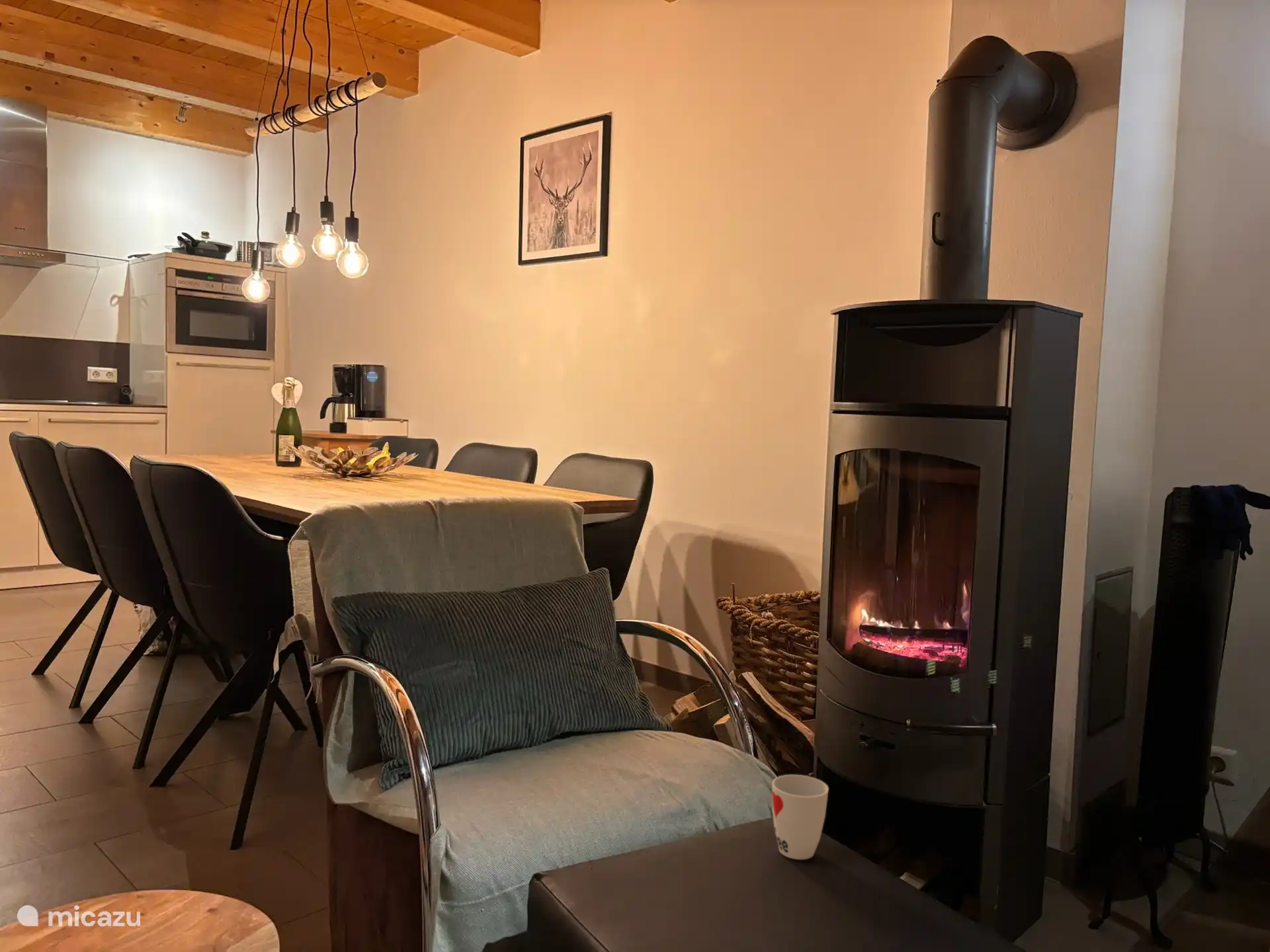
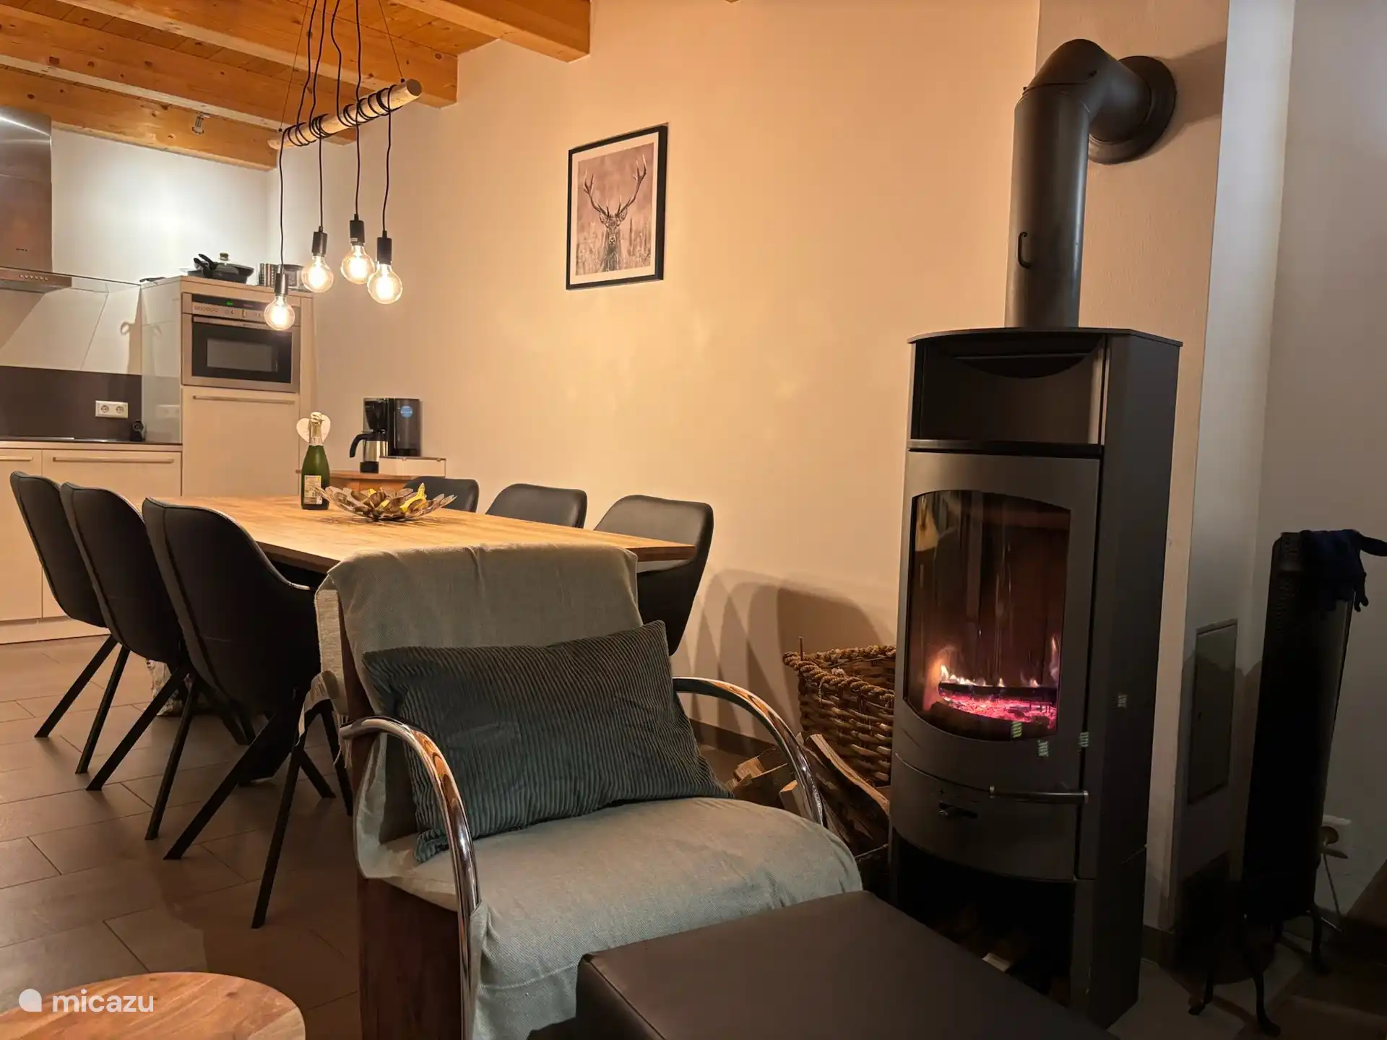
- cup [772,774,829,860]
